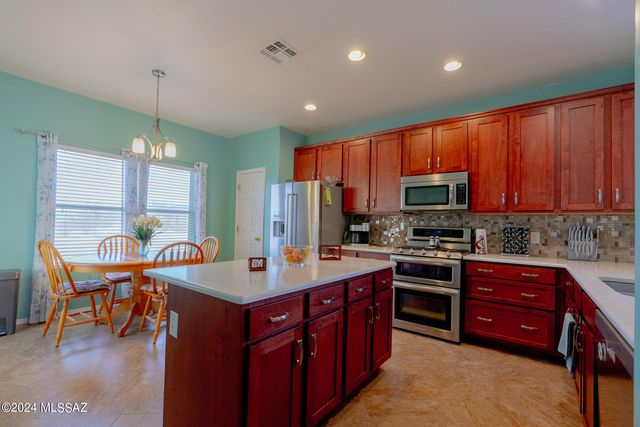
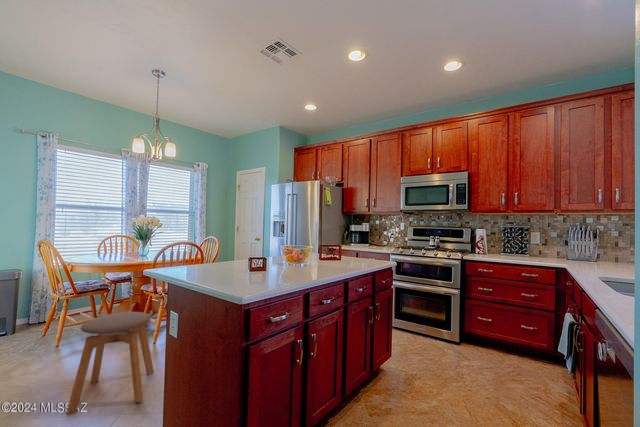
+ stool [65,311,155,416]
